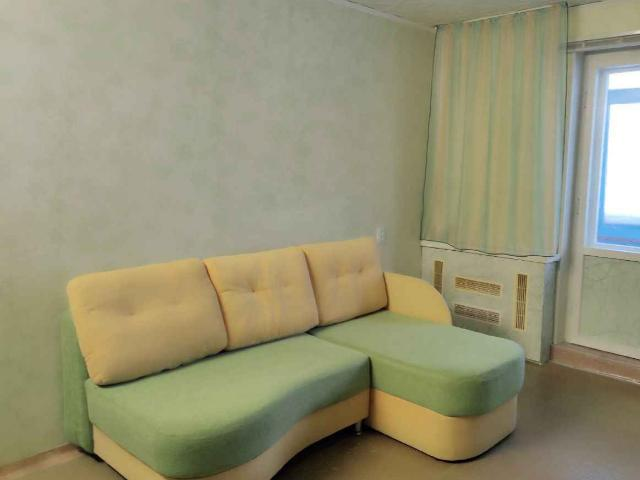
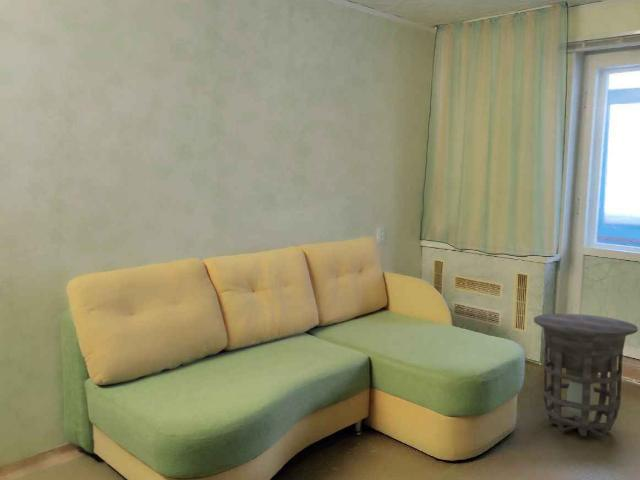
+ side table [533,313,639,438]
